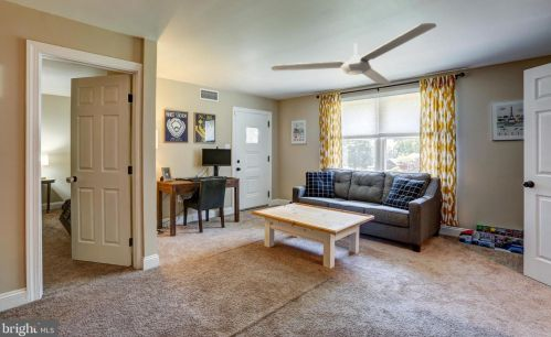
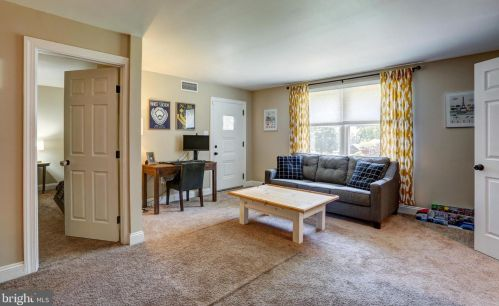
- ceiling fan [269,22,437,85]
